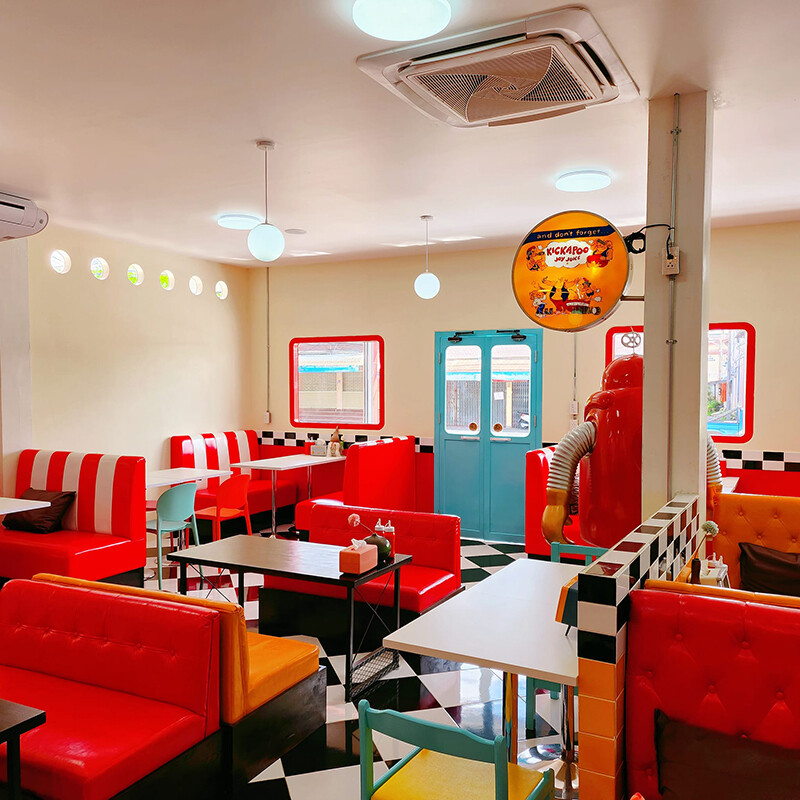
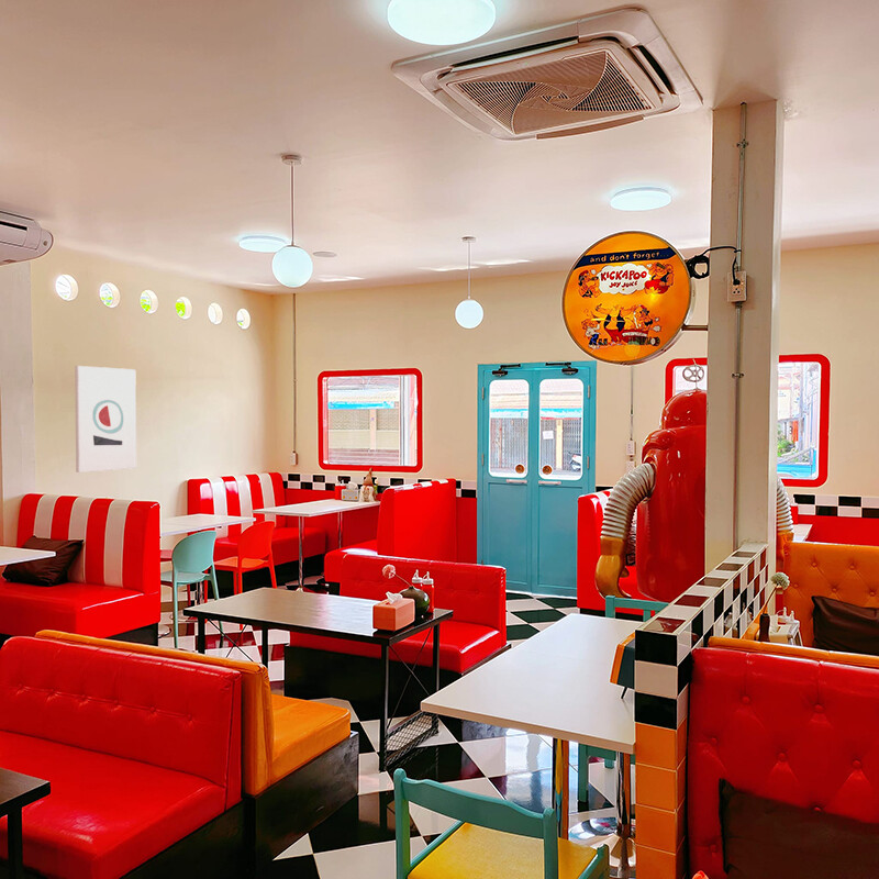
+ wall art [74,365,137,474]
